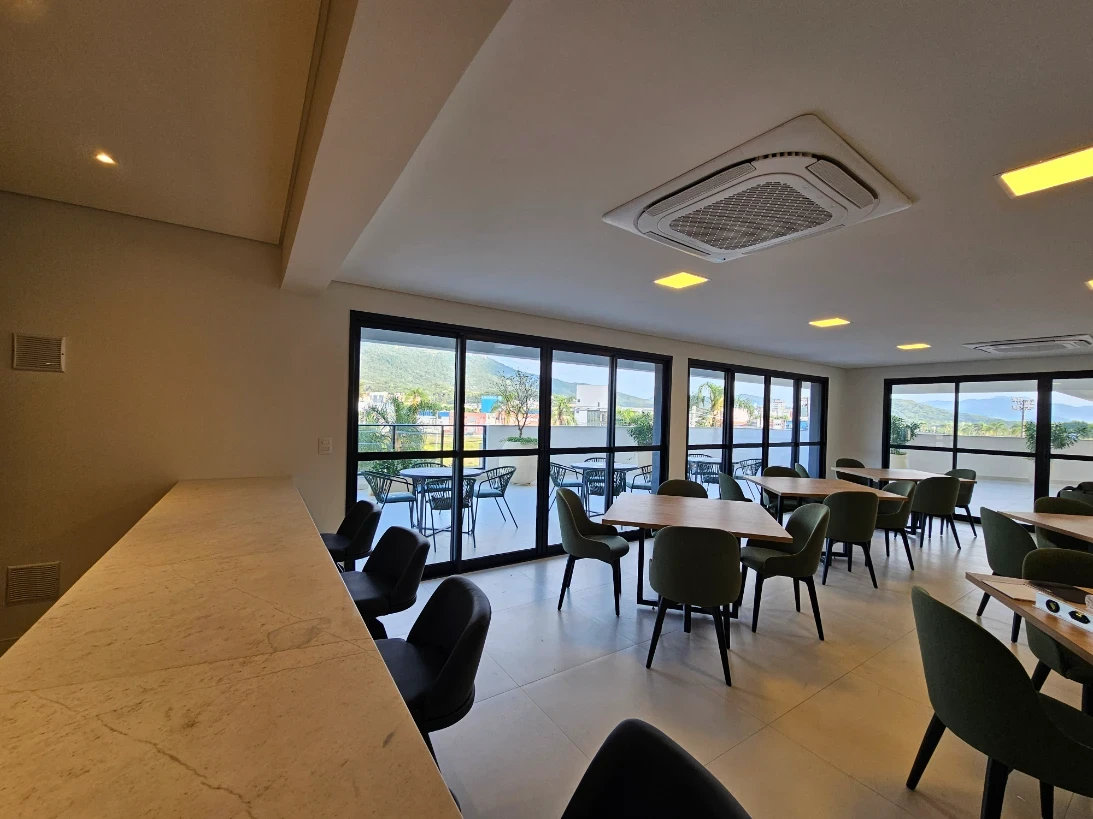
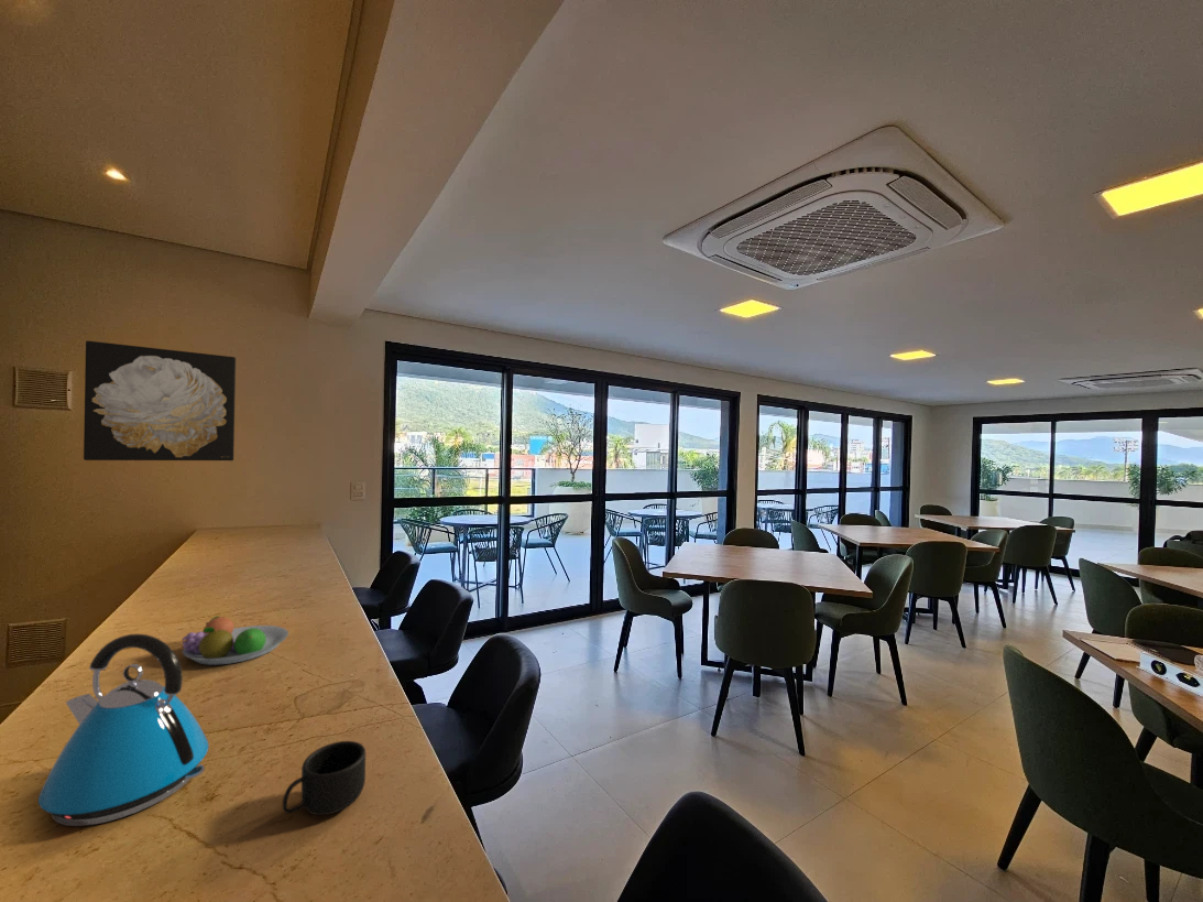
+ mug [281,740,367,816]
+ kettle [37,633,210,827]
+ fruit bowl [181,615,289,666]
+ wall art [83,340,237,461]
